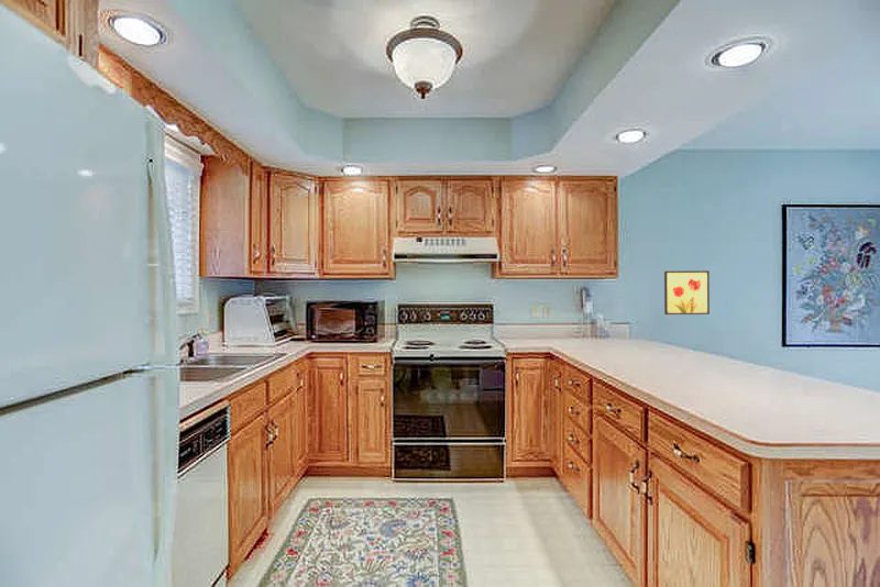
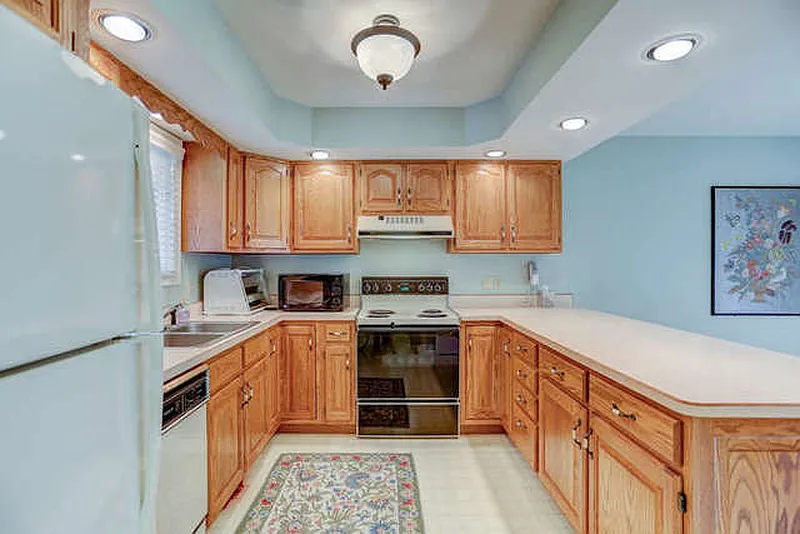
- wall art [663,269,711,315]
